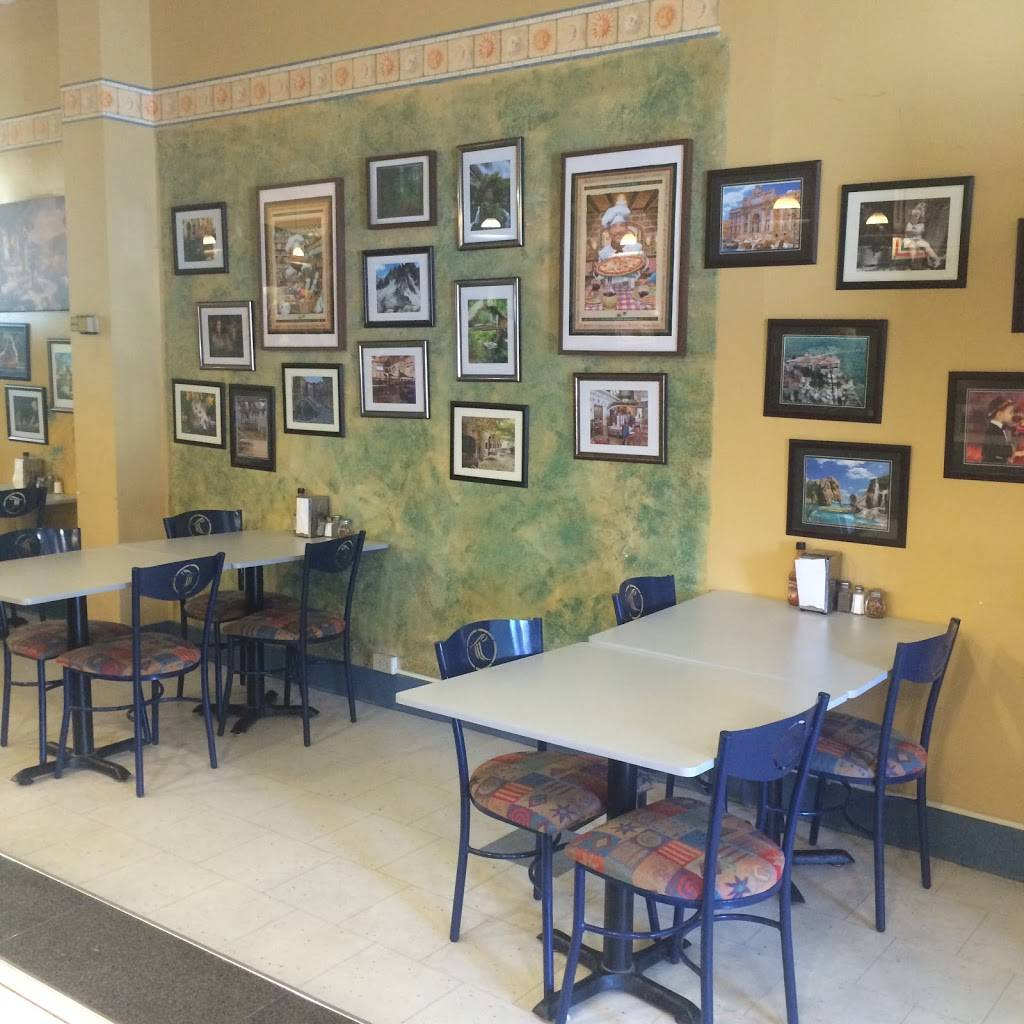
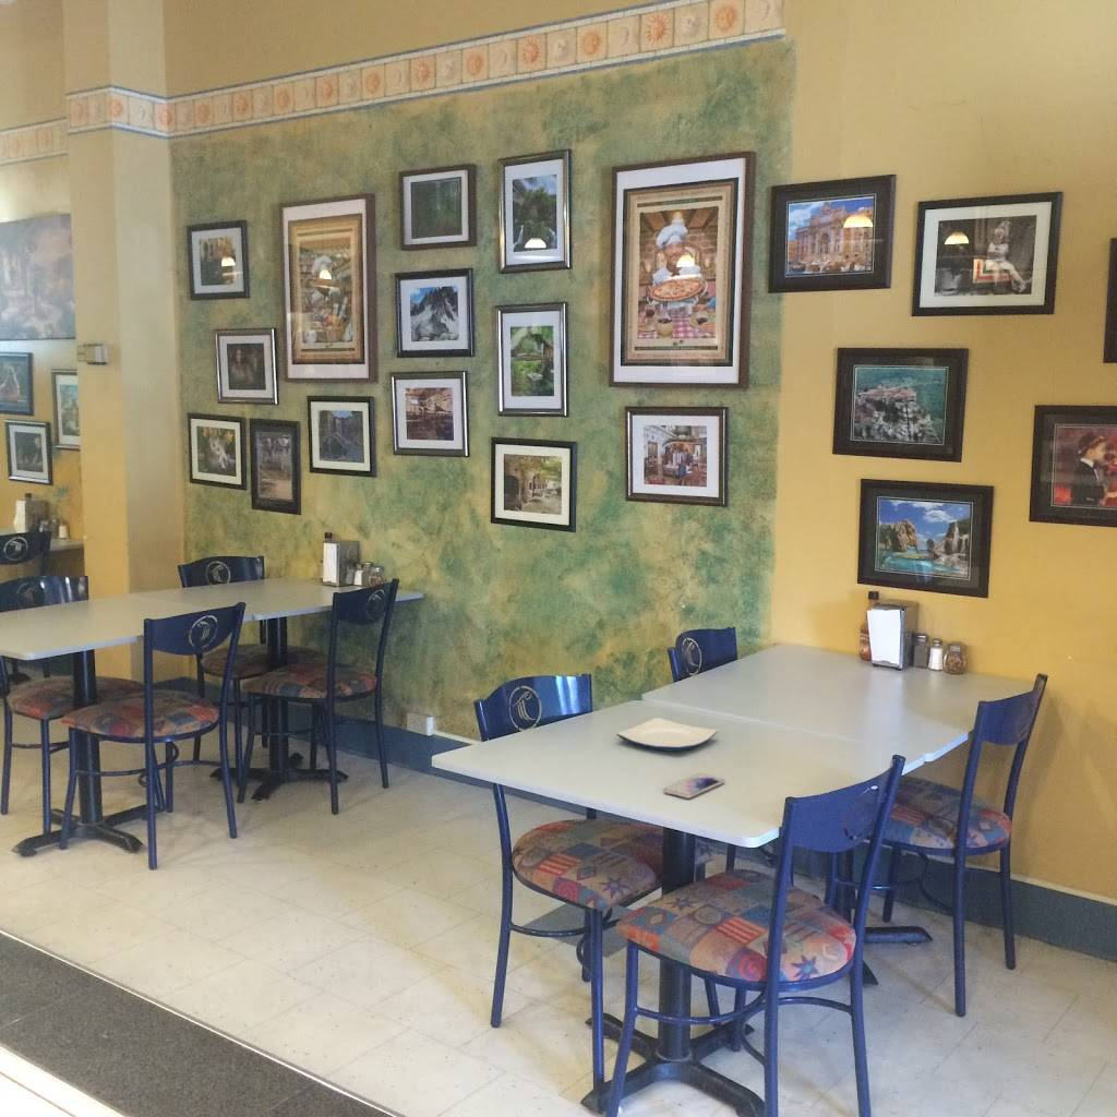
+ smartphone [662,772,725,800]
+ plate [615,717,719,753]
